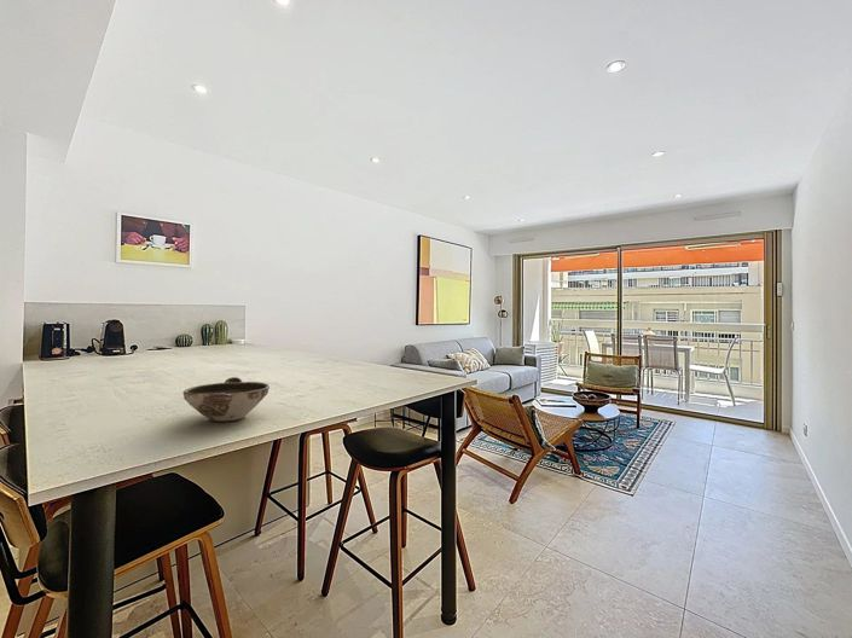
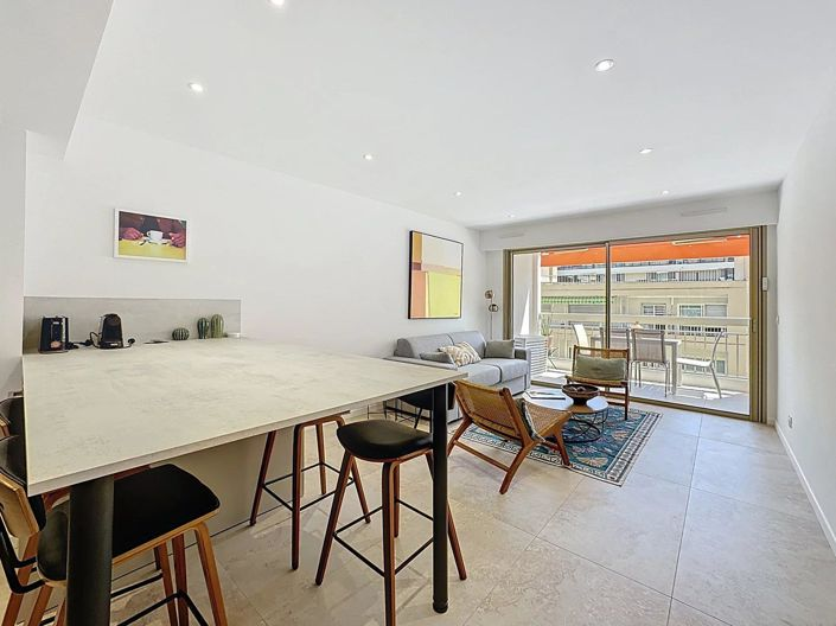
- bowl [181,376,271,422]
